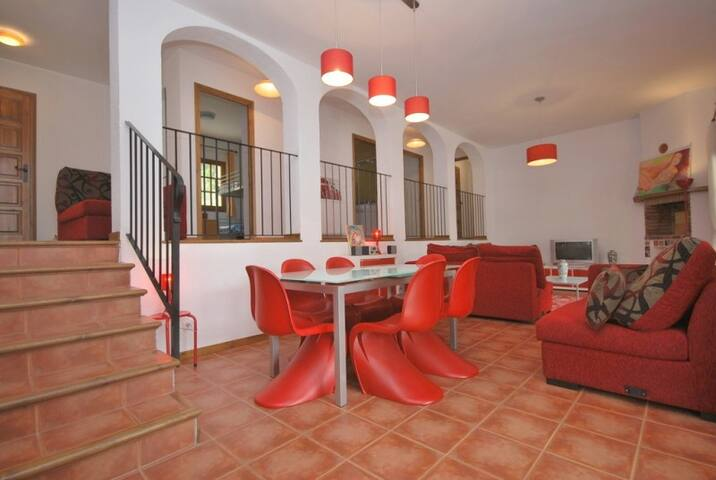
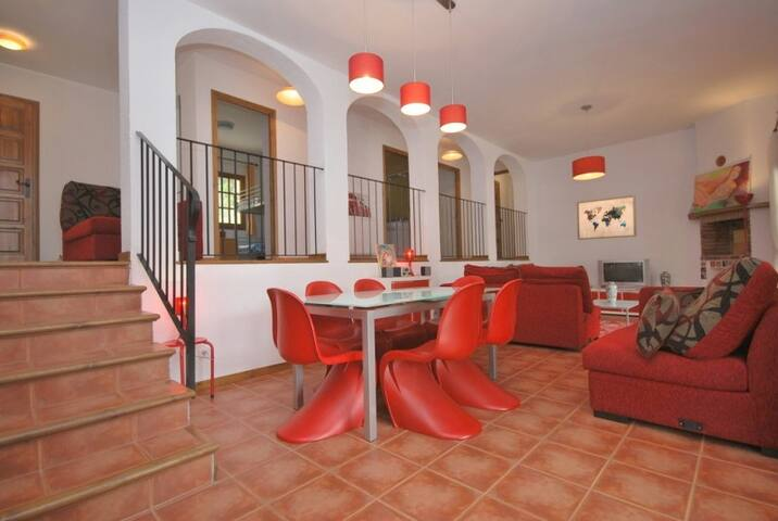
+ wall art [576,194,638,241]
